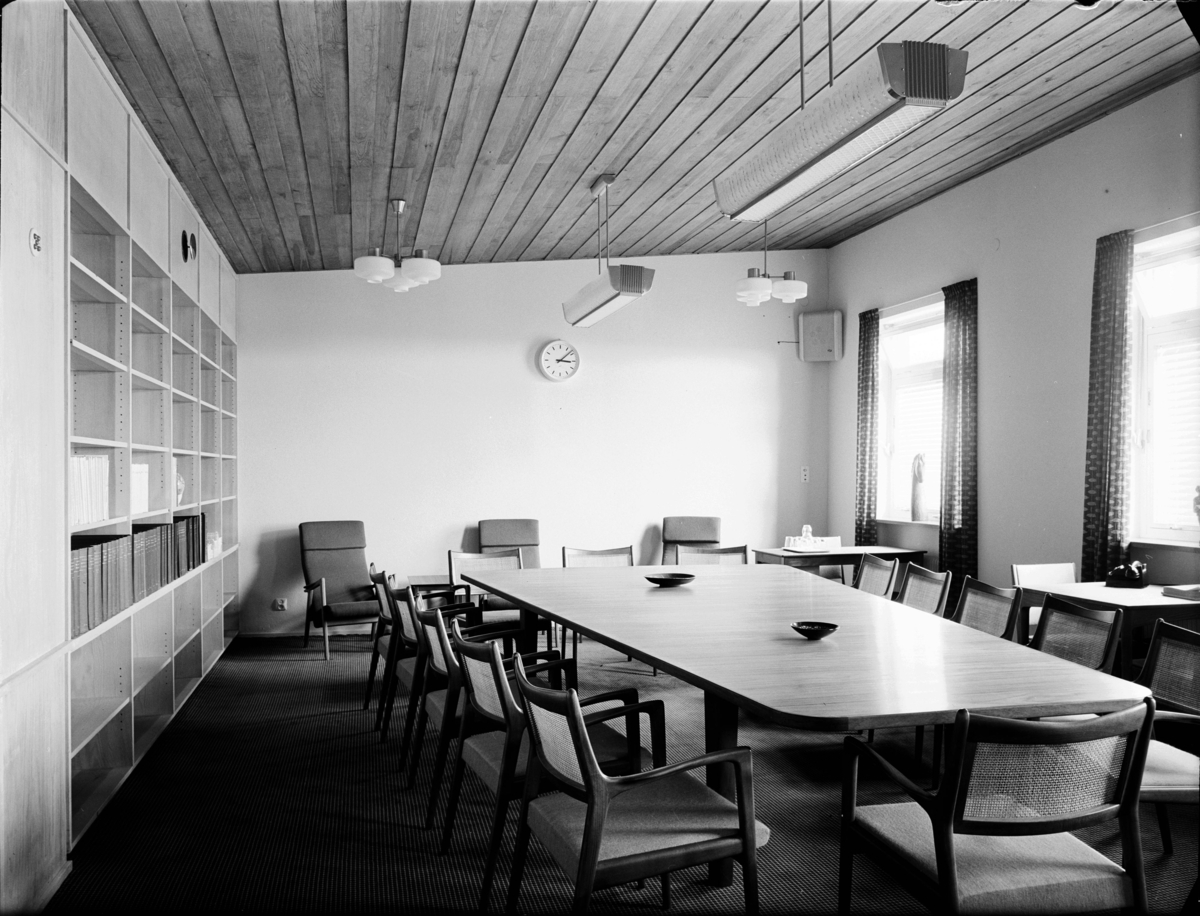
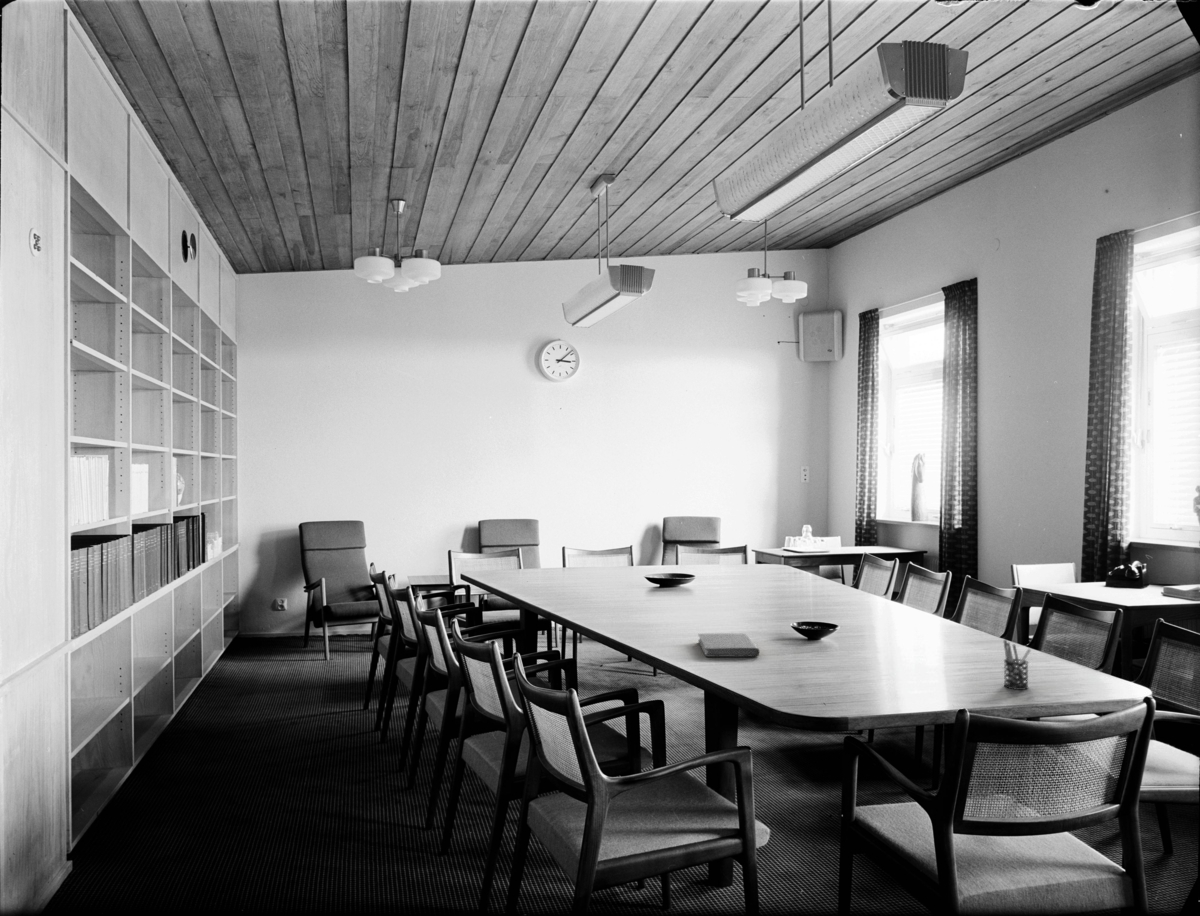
+ pen holder [1002,639,1032,691]
+ notebook [697,632,760,658]
